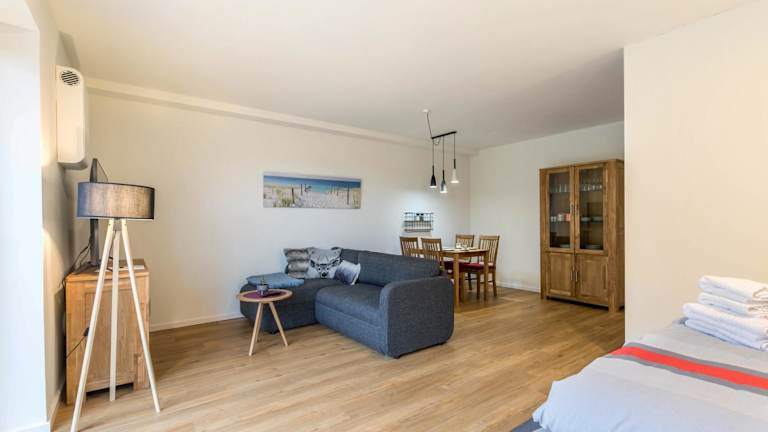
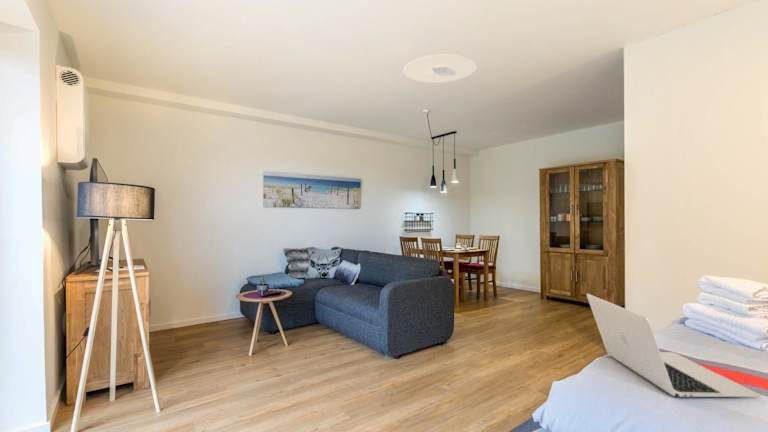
+ laptop [585,293,762,398]
+ ceiling light [402,53,478,84]
